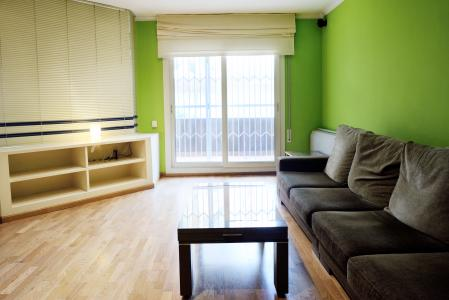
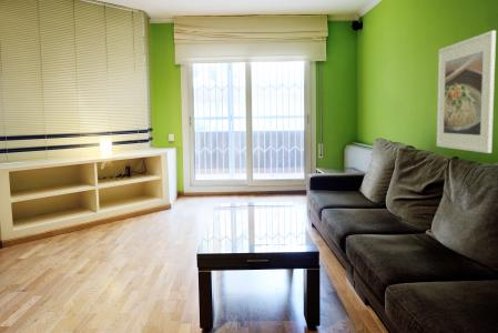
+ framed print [436,29,497,154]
